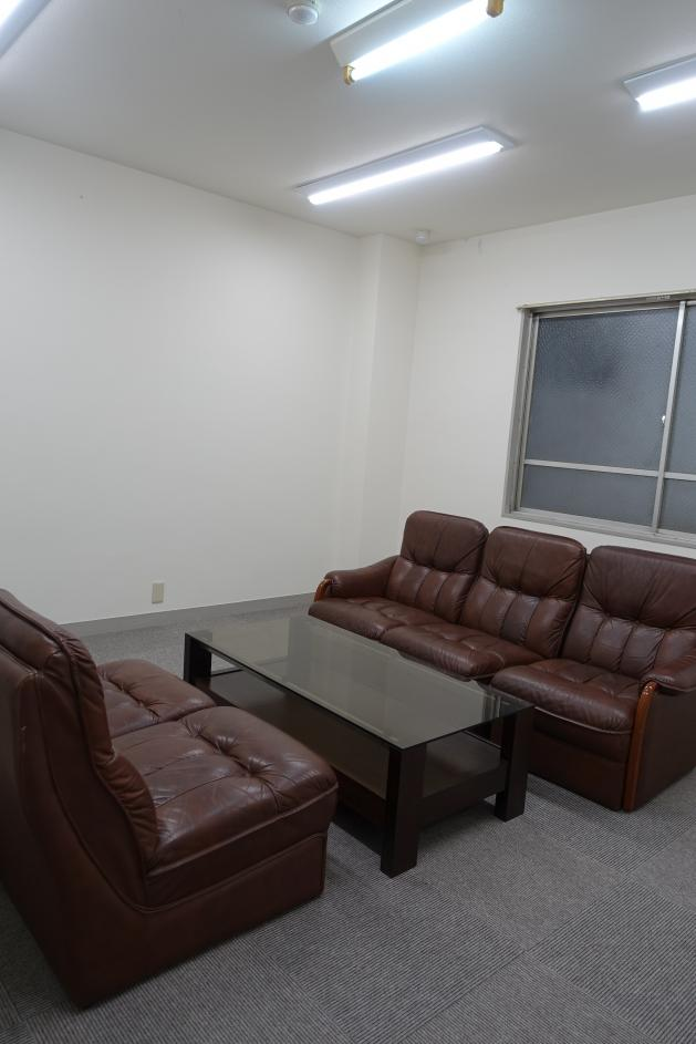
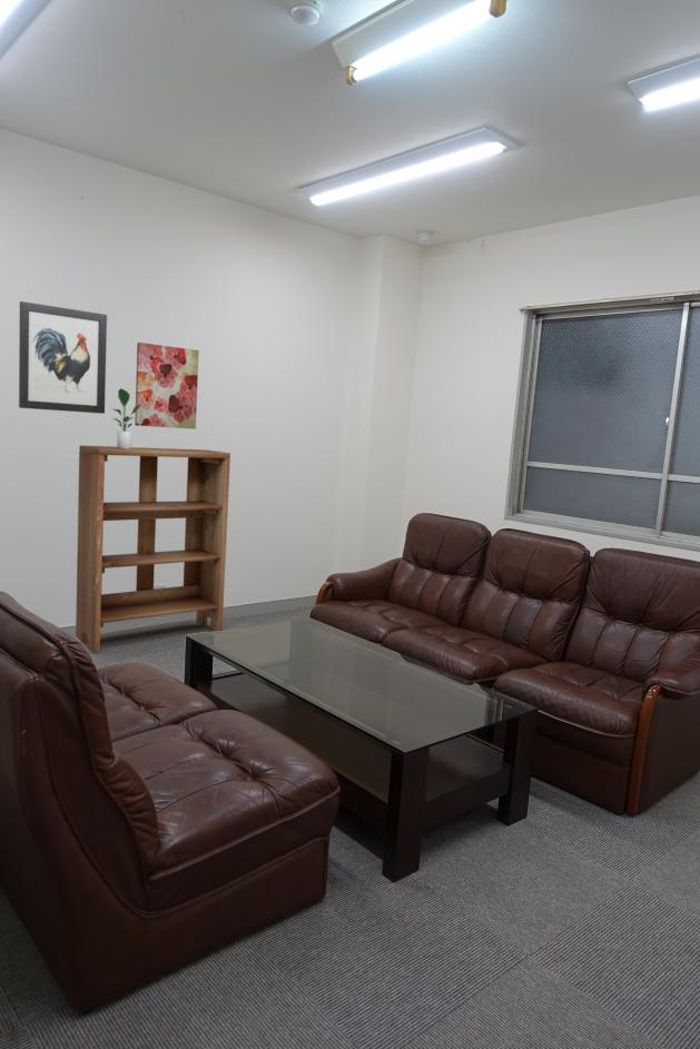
+ wall art [18,300,108,415]
+ bookshelf [75,444,231,654]
+ potted plant [111,387,141,449]
+ wall art [134,342,200,431]
